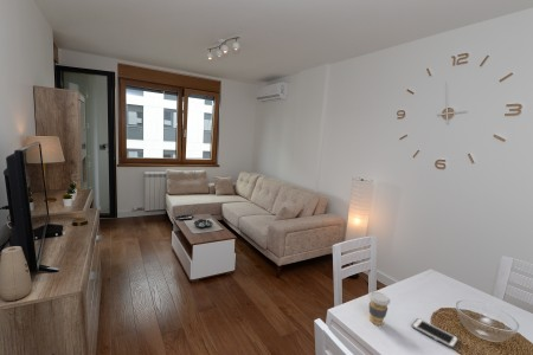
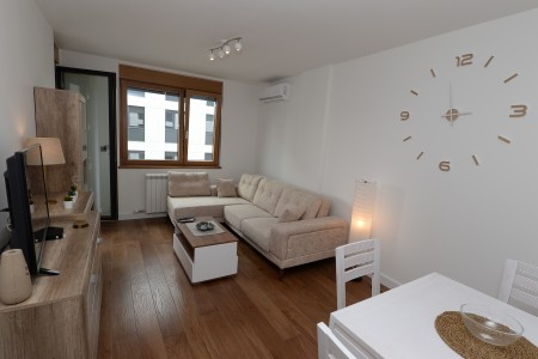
- coffee cup [367,290,391,327]
- cell phone [411,317,460,349]
